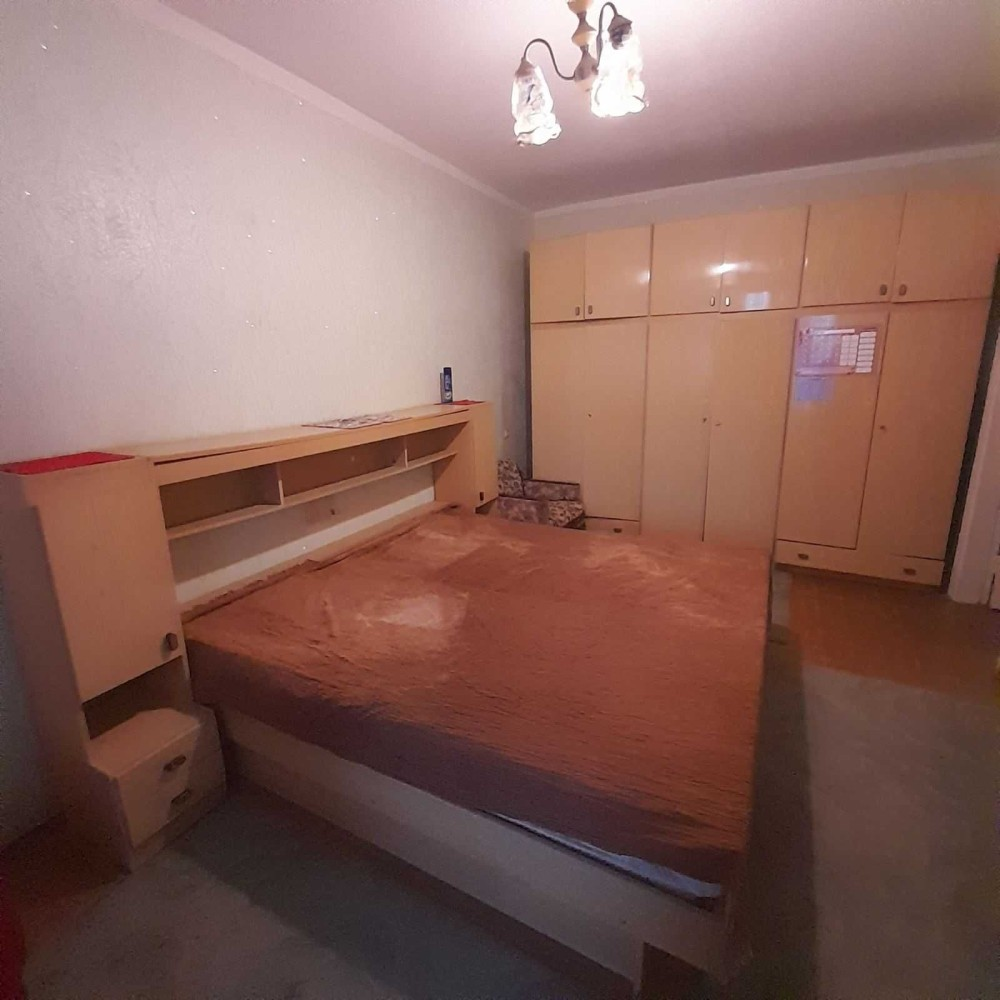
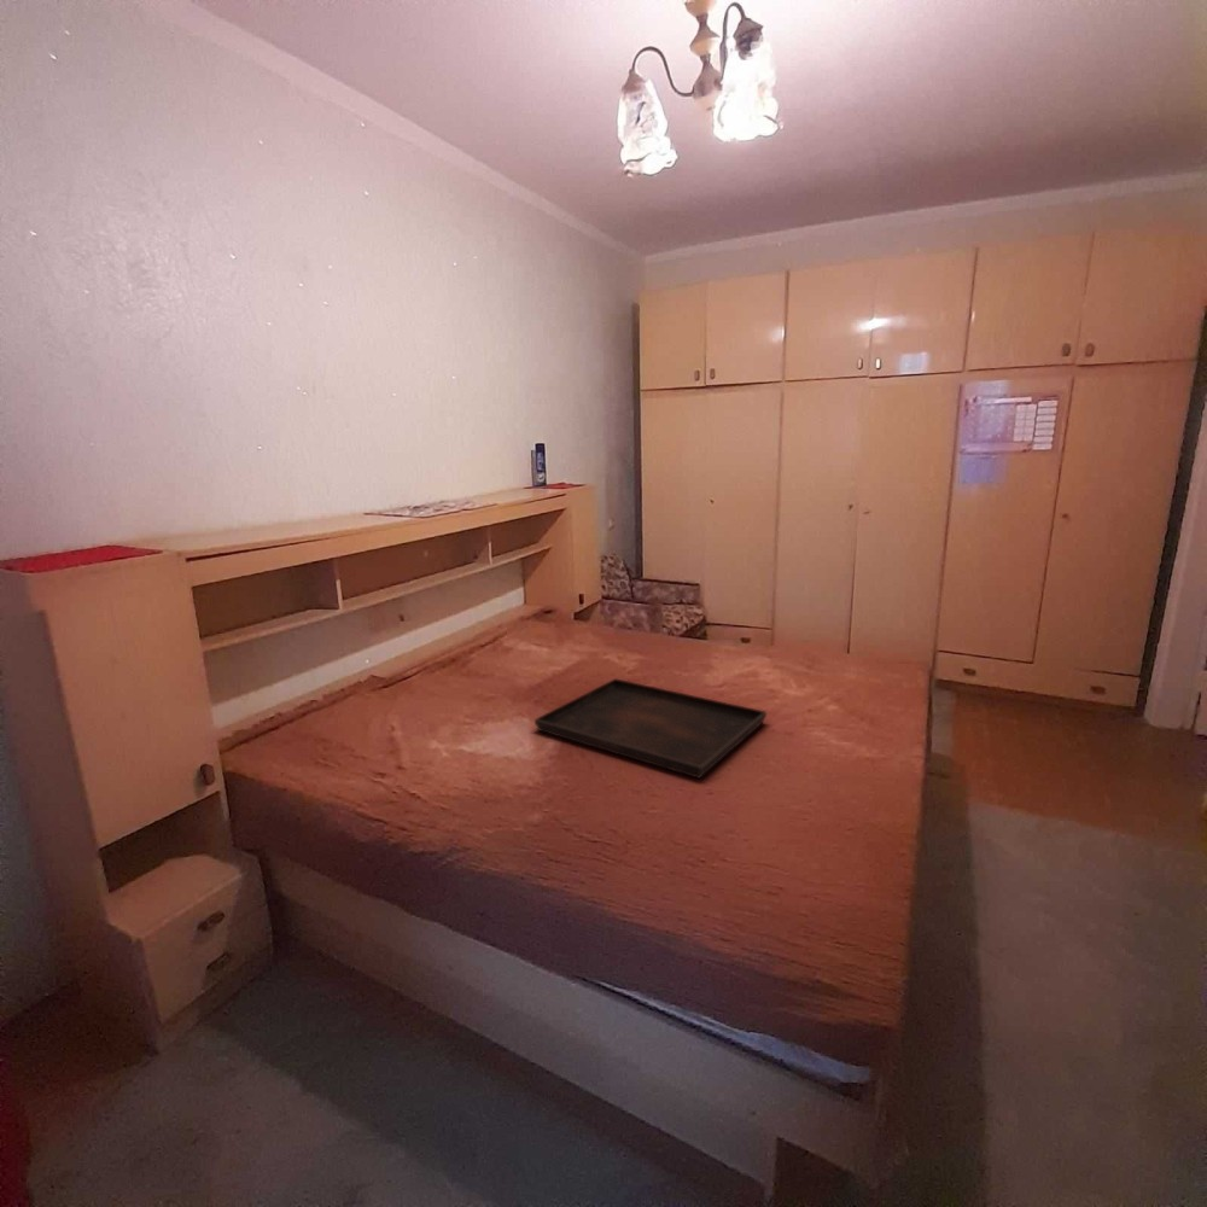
+ serving tray [533,677,768,780]
